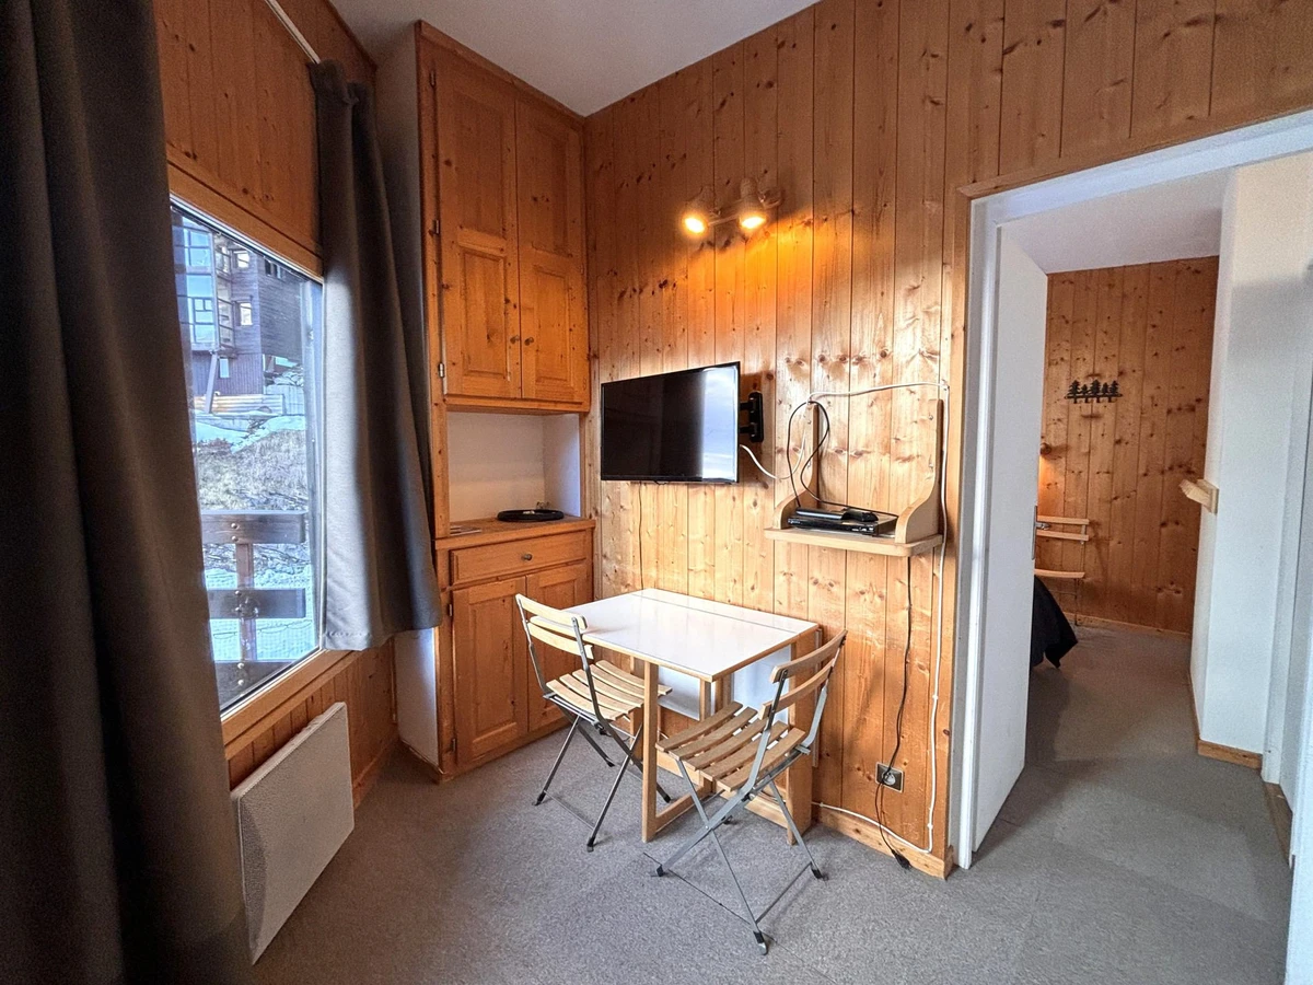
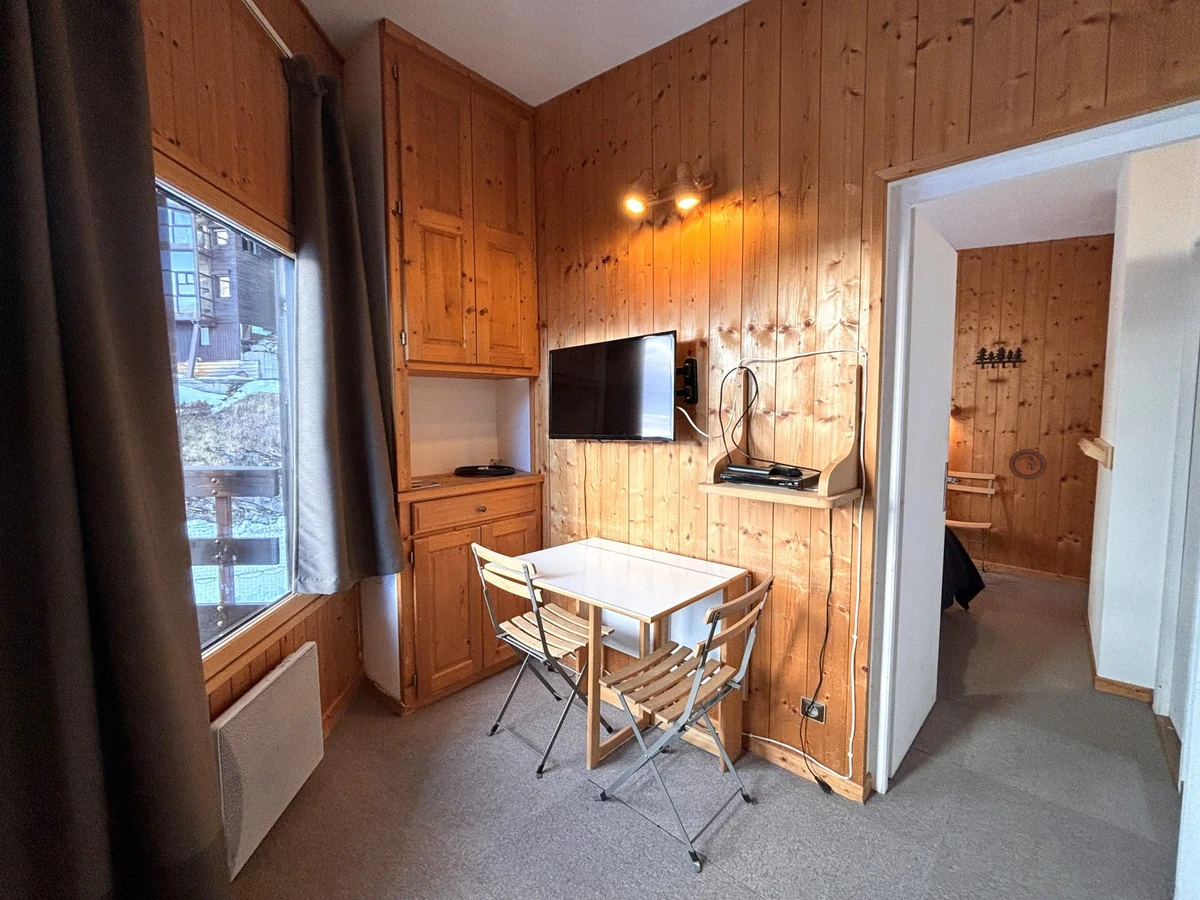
+ decorative plate [1008,449,1048,480]
